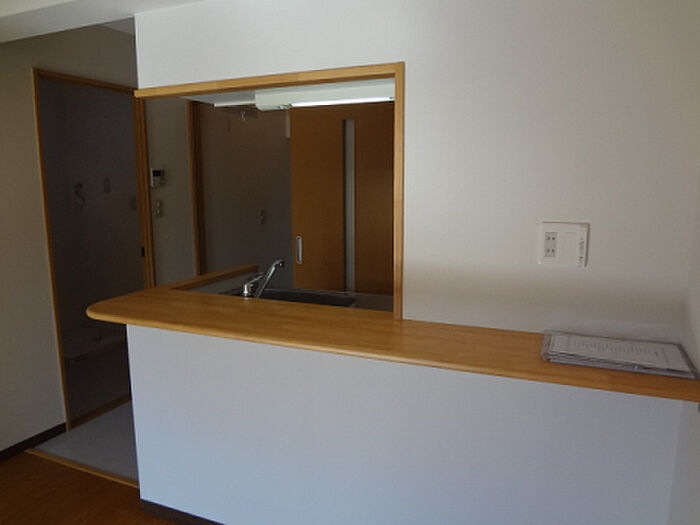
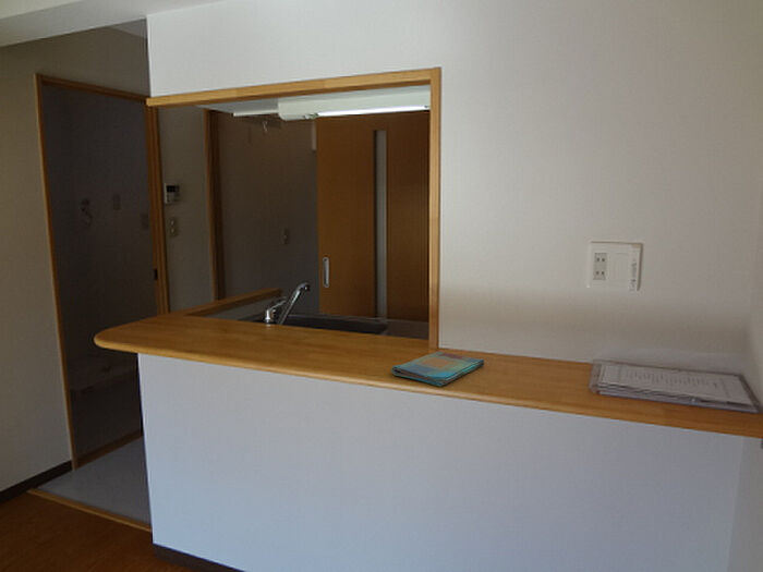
+ dish towel [390,350,485,388]
